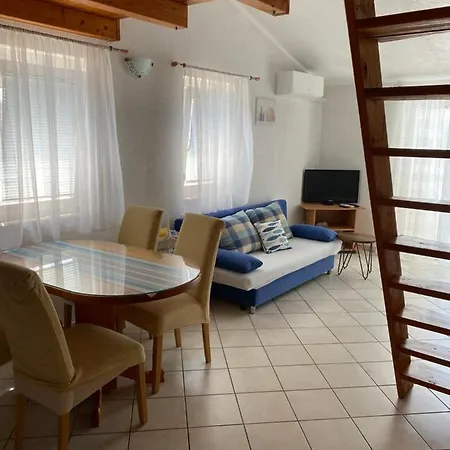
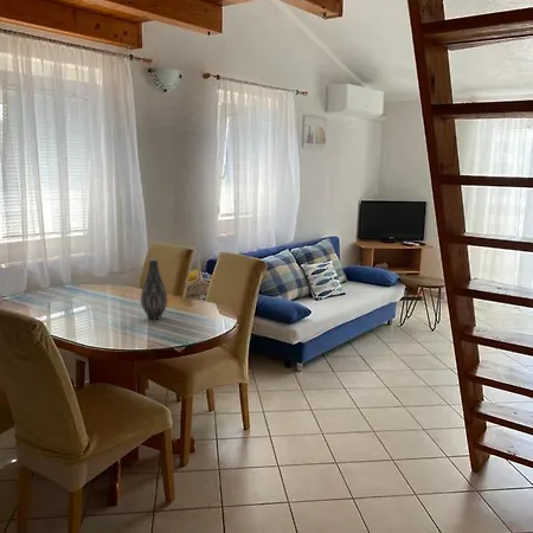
+ vase [140,258,168,320]
